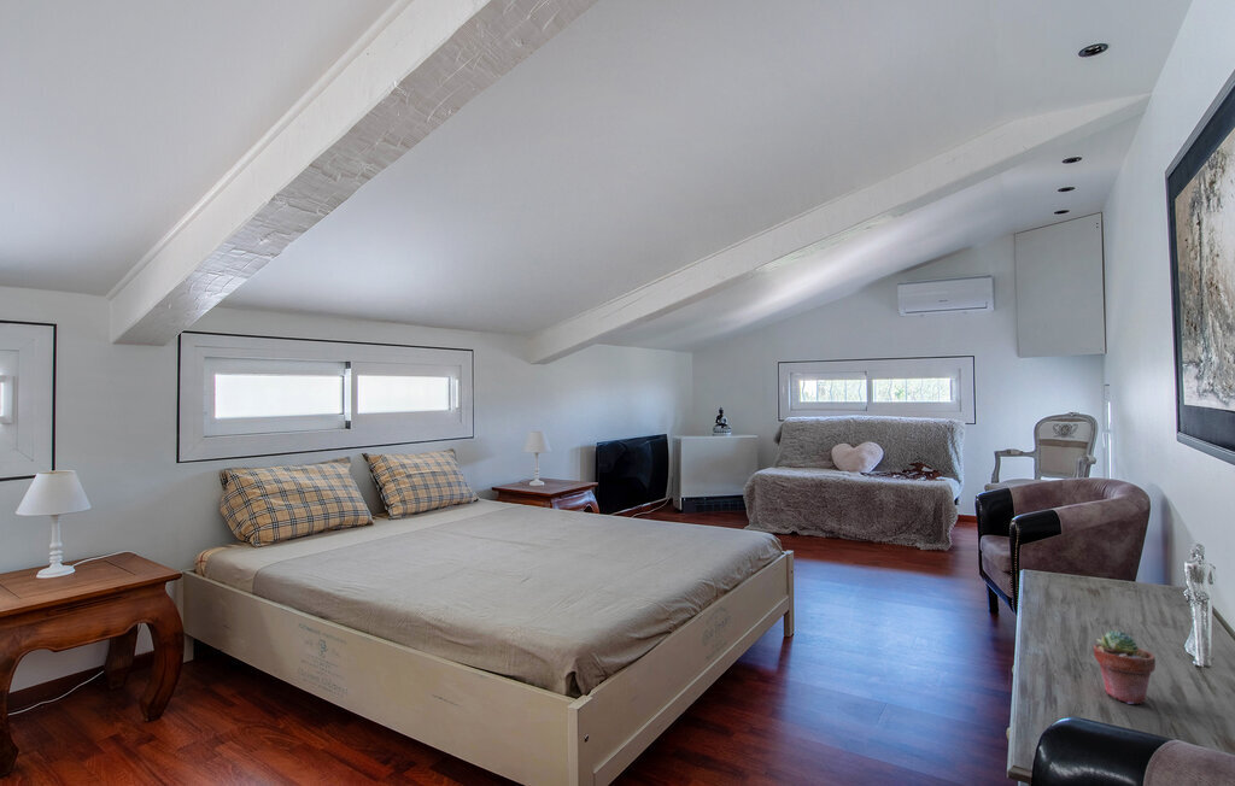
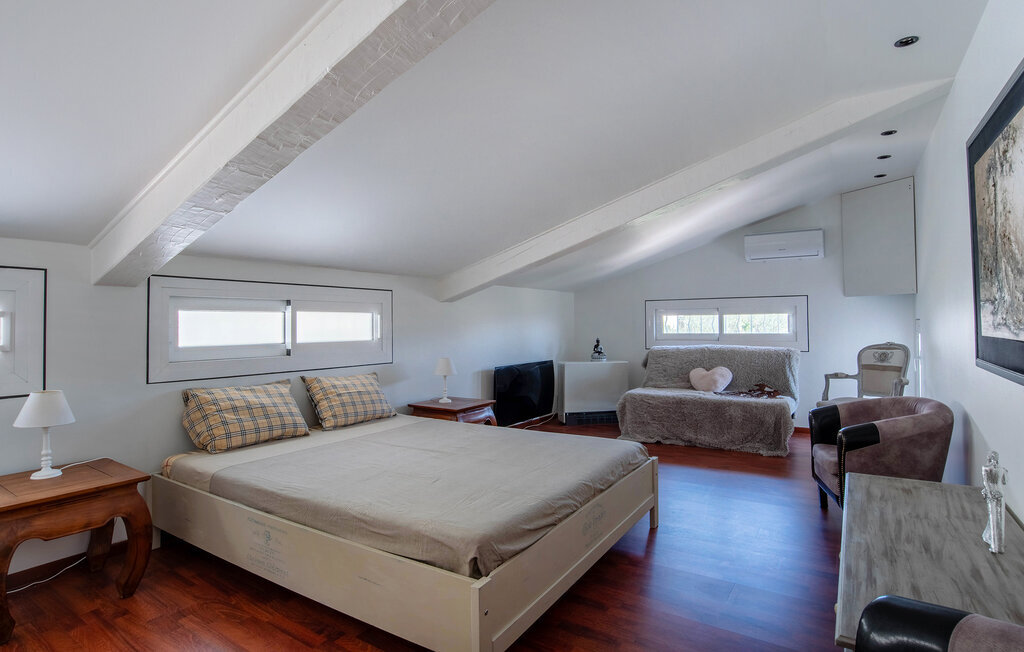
- potted succulent [1093,629,1157,705]
